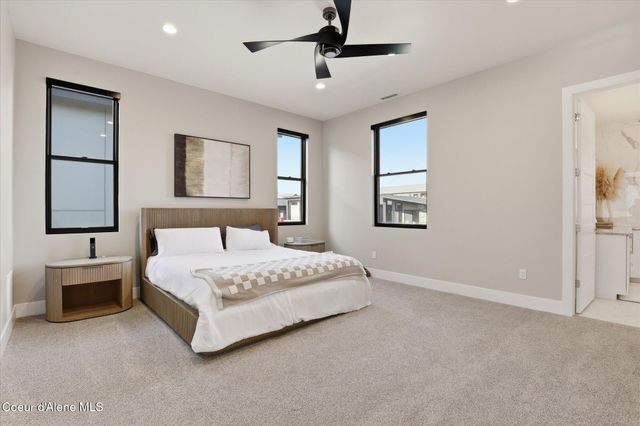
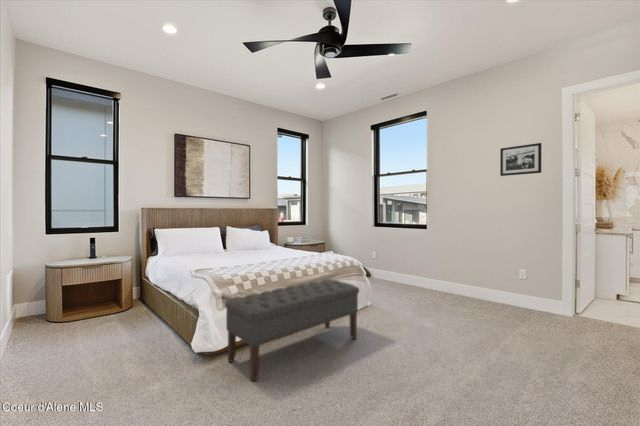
+ picture frame [499,142,542,177]
+ bench [224,278,360,382]
